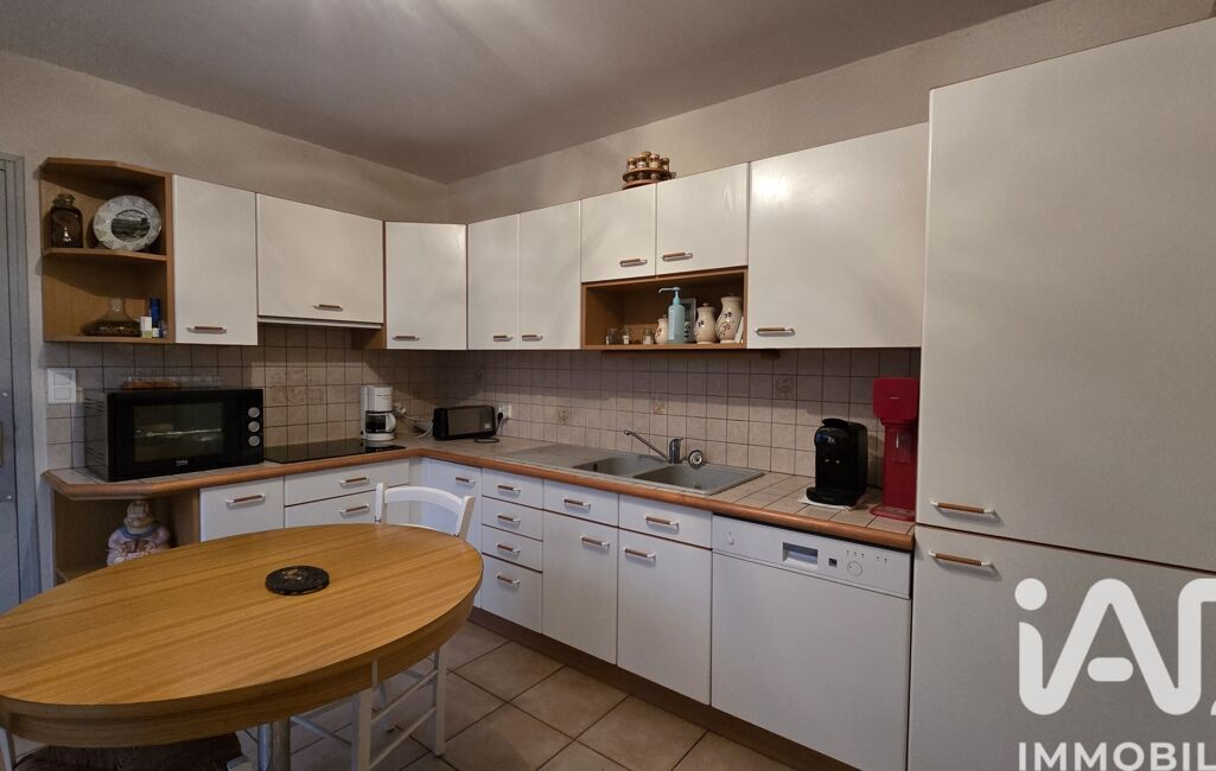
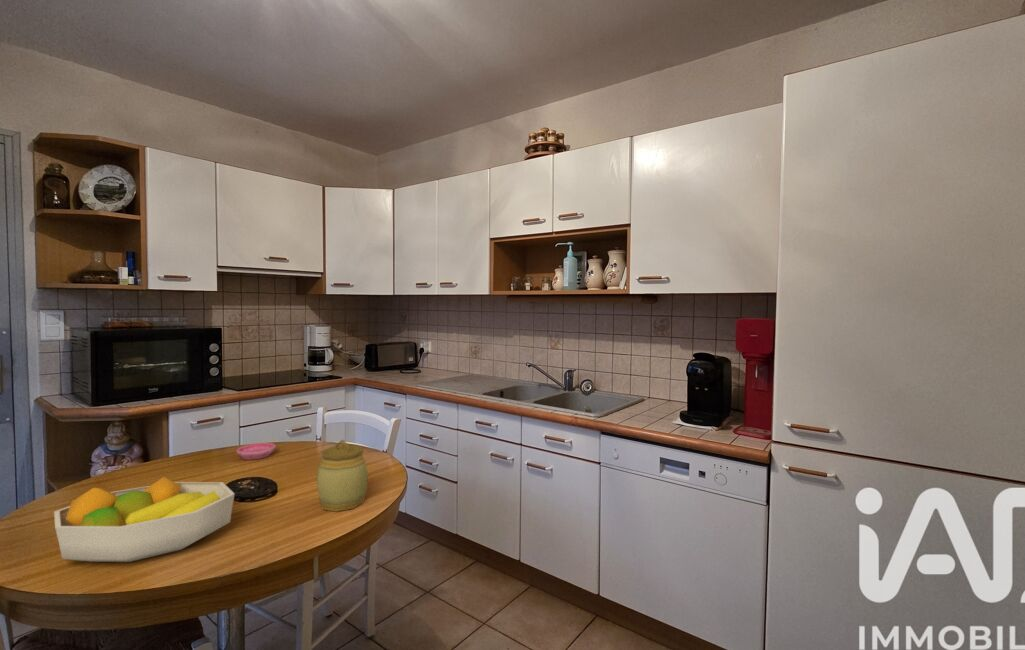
+ jar [316,439,369,513]
+ saucer [236,442,277,461]
+ fruit bowl [53,476,236,563]
